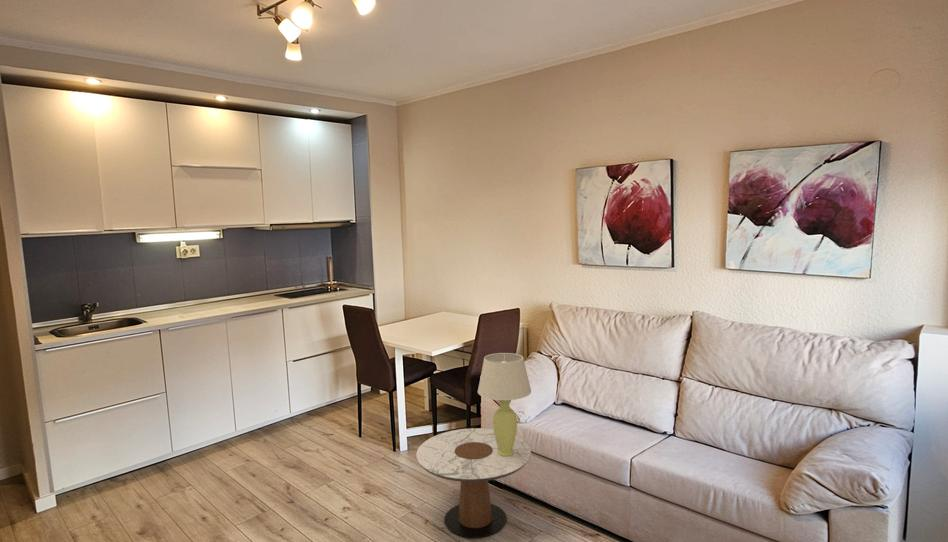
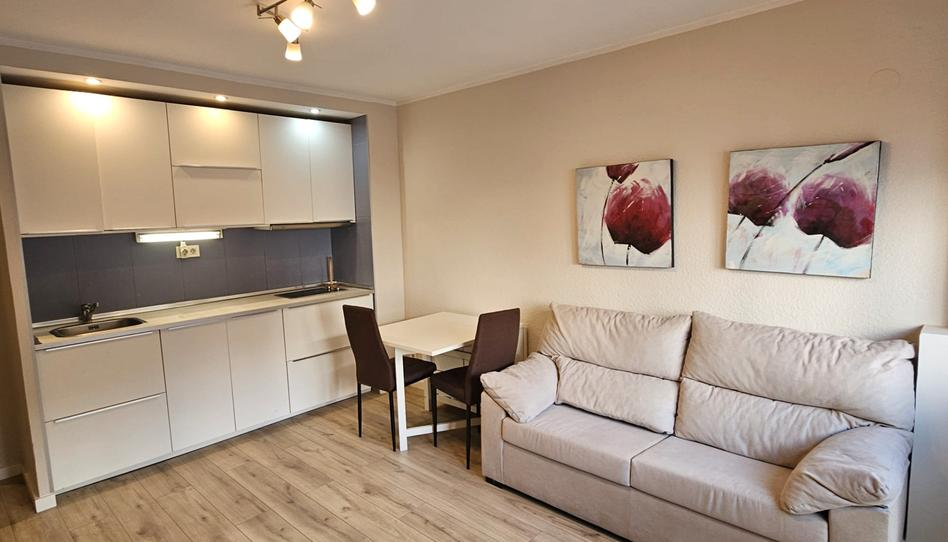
- table lamp [477,352,532,456]
- side table [415,427,532,539]
